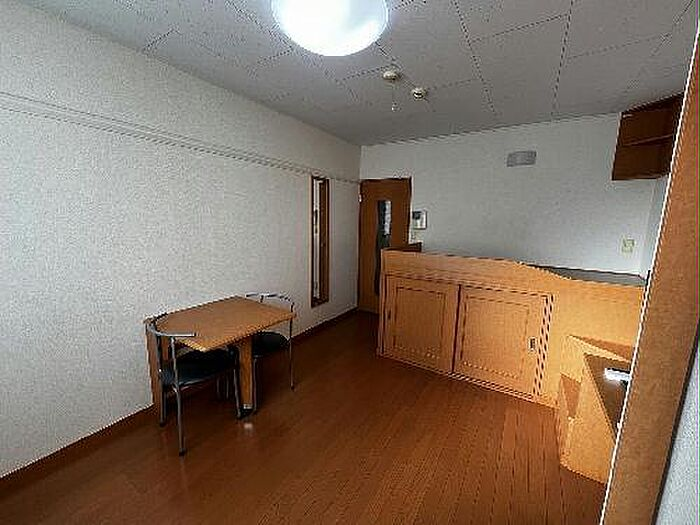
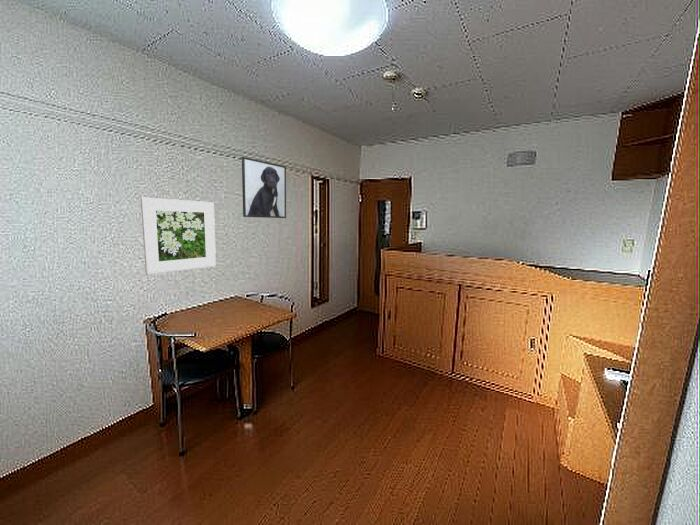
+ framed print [241,156,287,219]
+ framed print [140,196,217,275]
